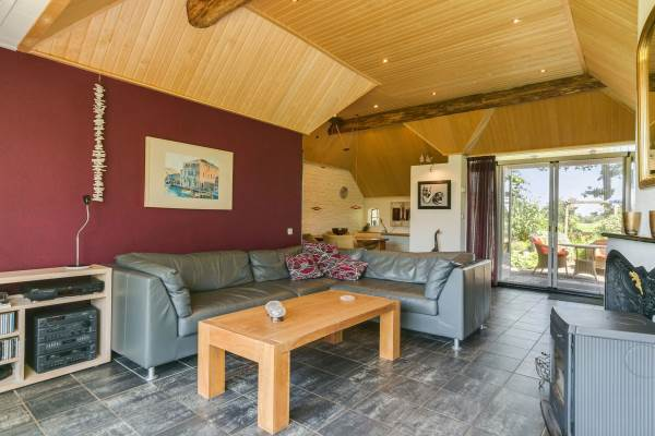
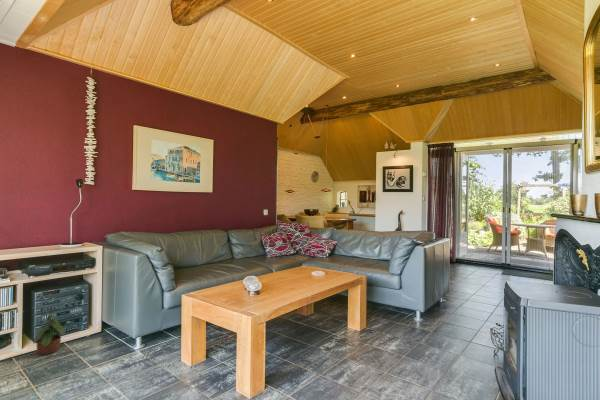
+ potted plant [33,308,66,356]
